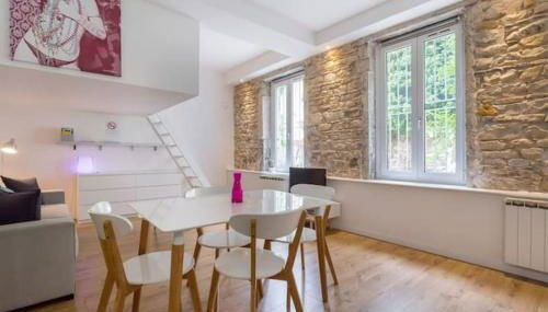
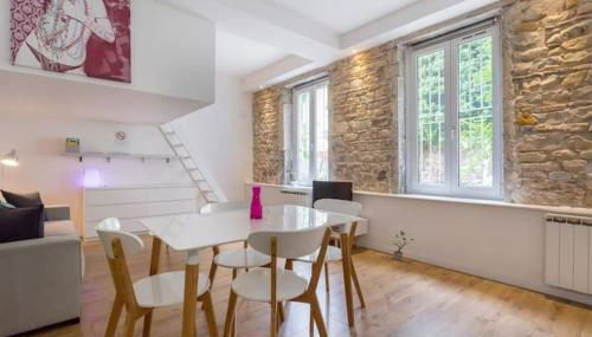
+ potted plant [386,231,414,261]
